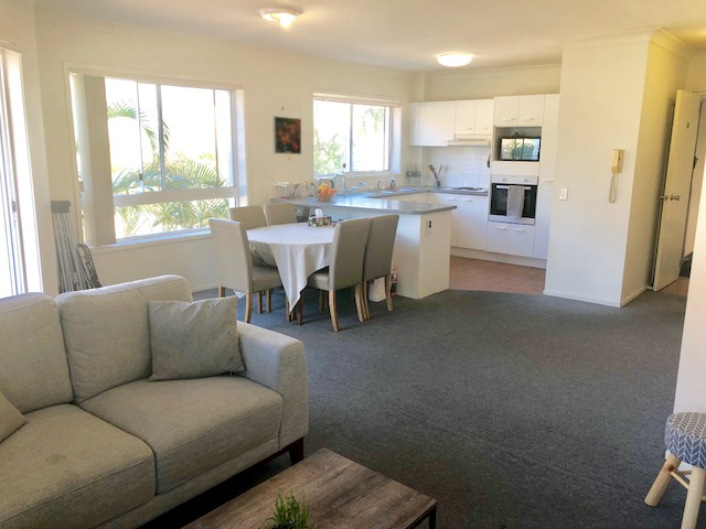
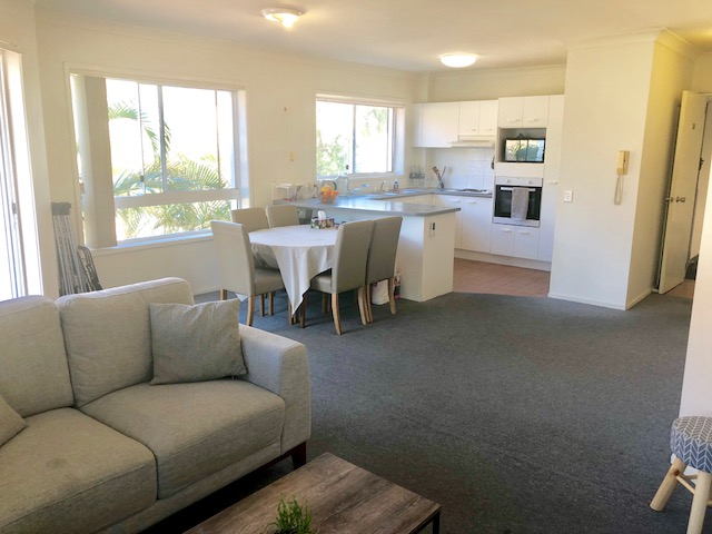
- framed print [271,115,302,155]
